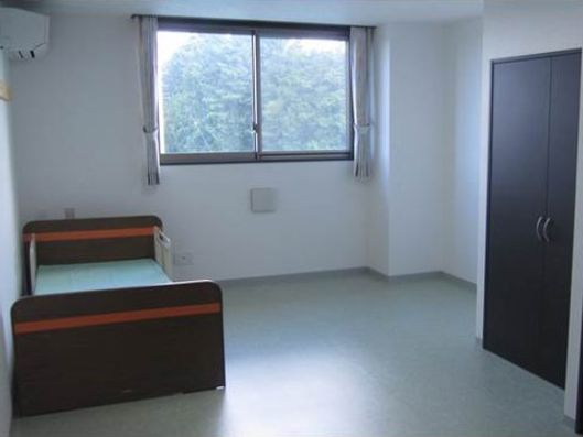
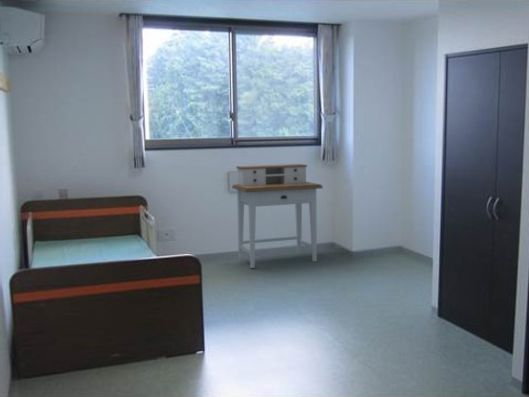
+ desk [231,163,324,269]
